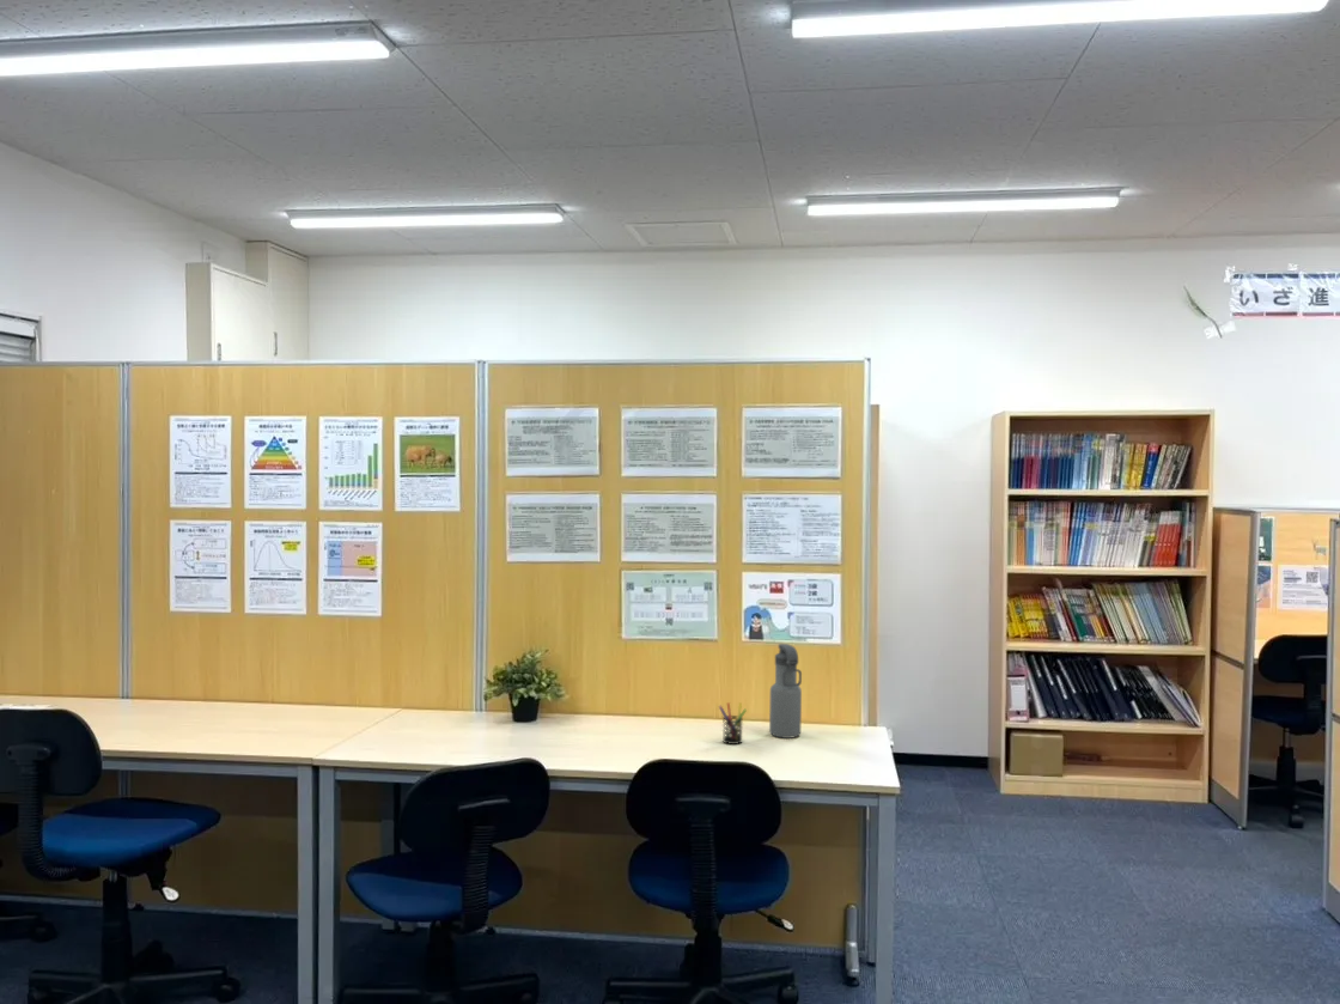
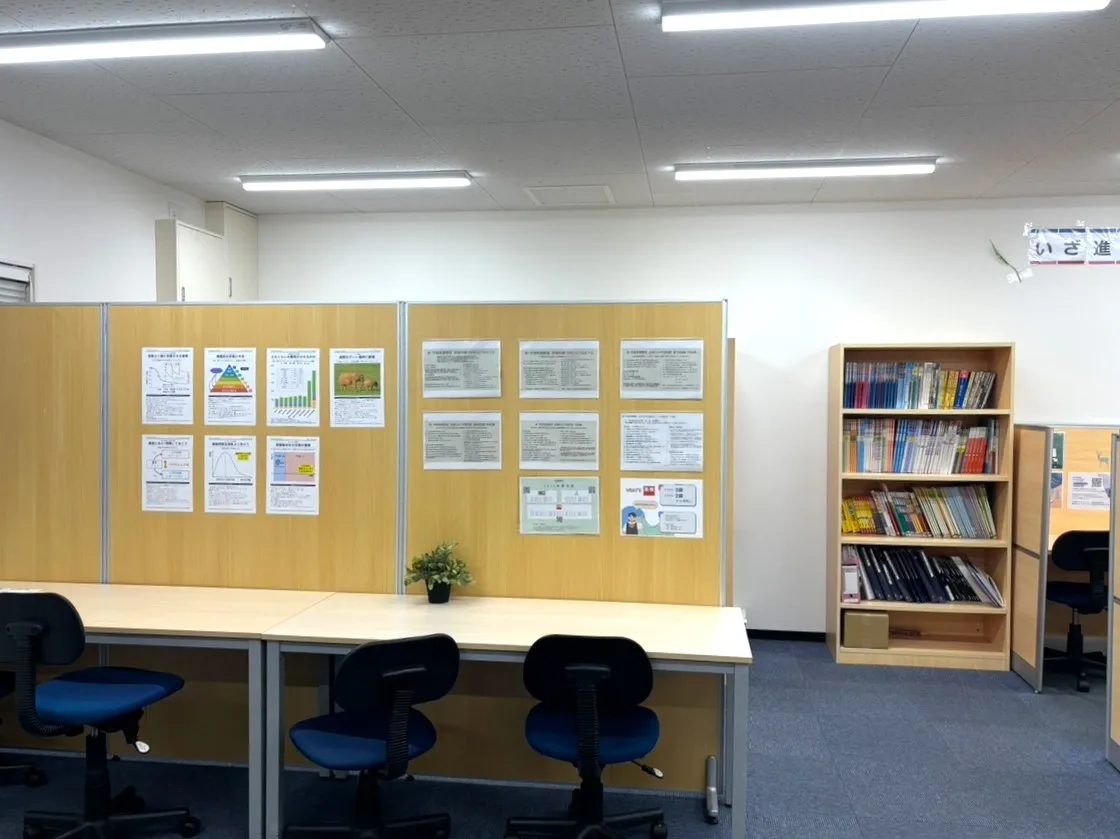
- pen holder [718,701,748,746]
- water bottle [768,643,803,740]
